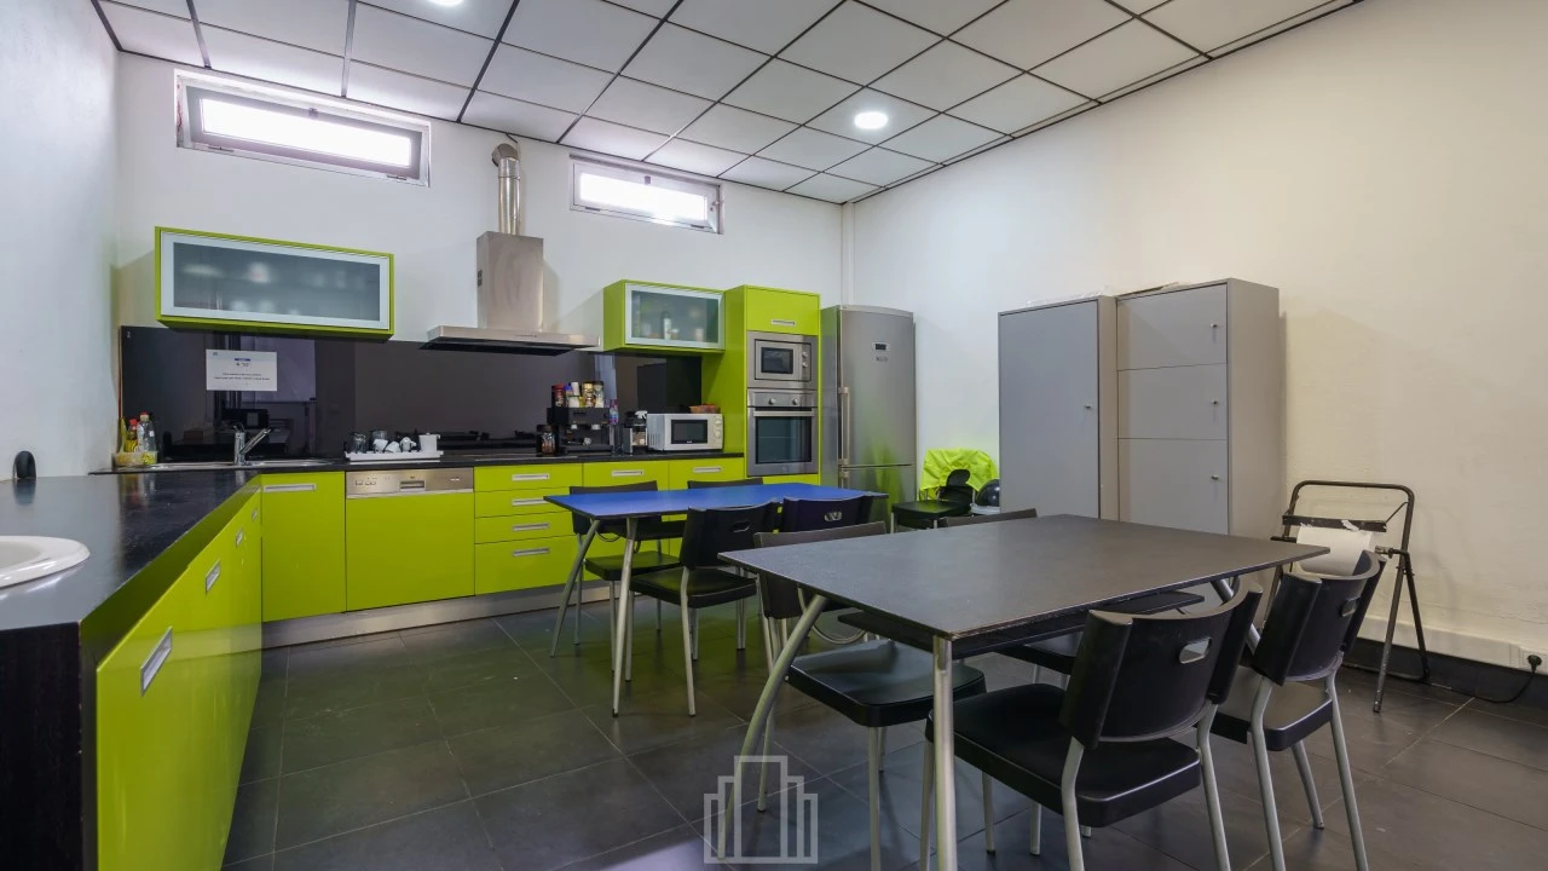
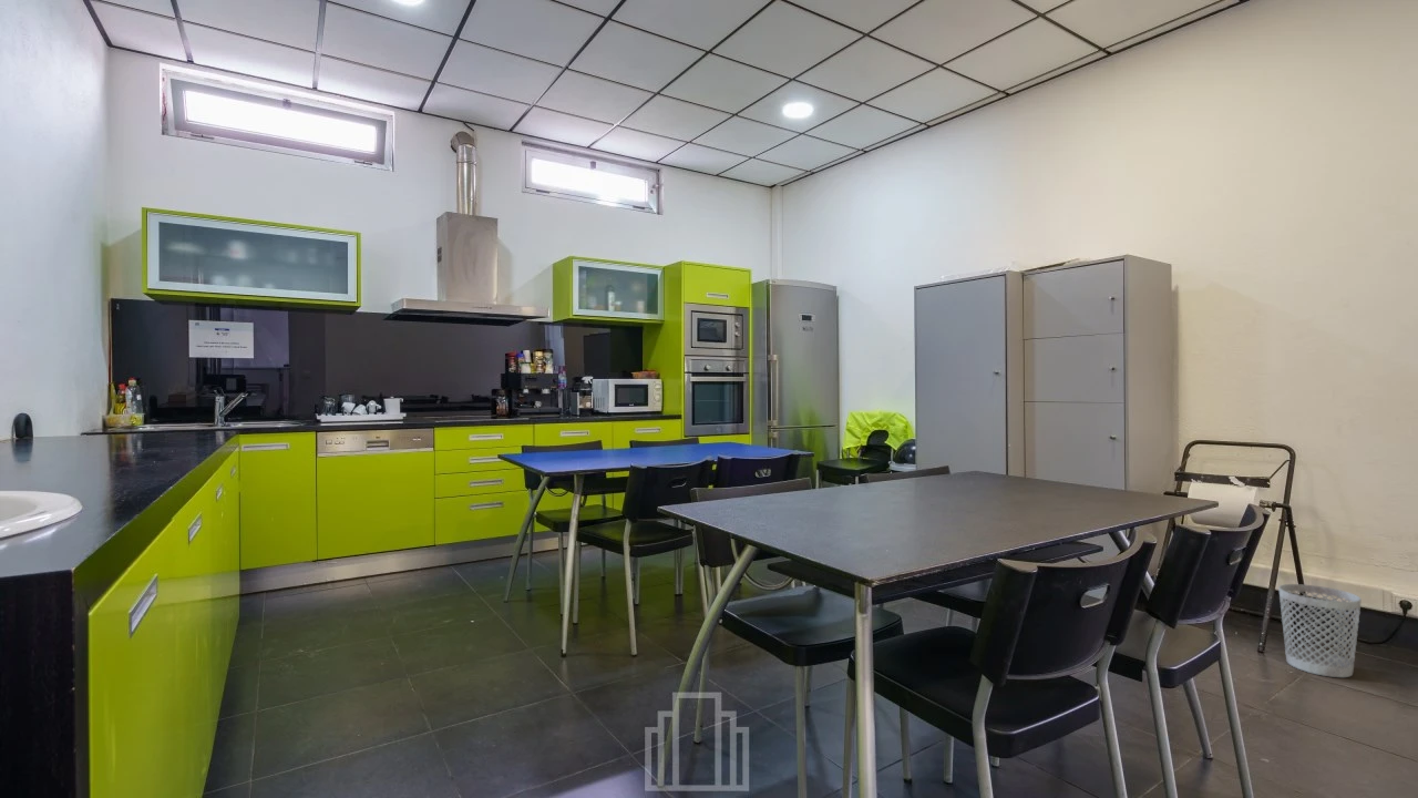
+ wastebasket [1277,583,1363,678]
